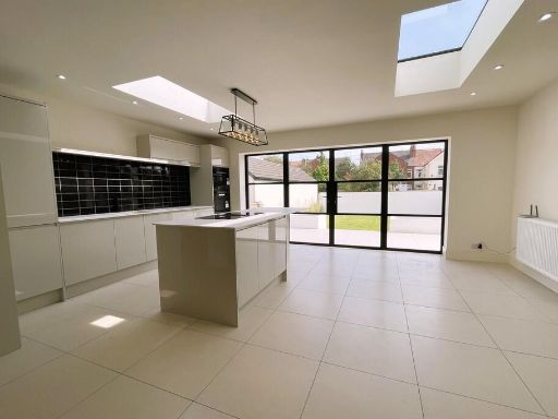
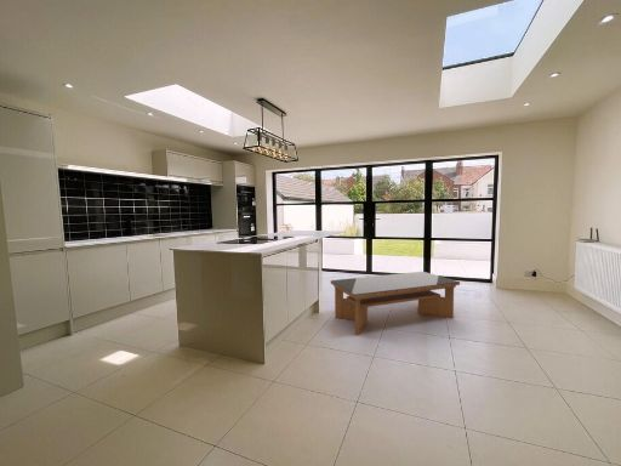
+ coffee table [330,271,461,336]
